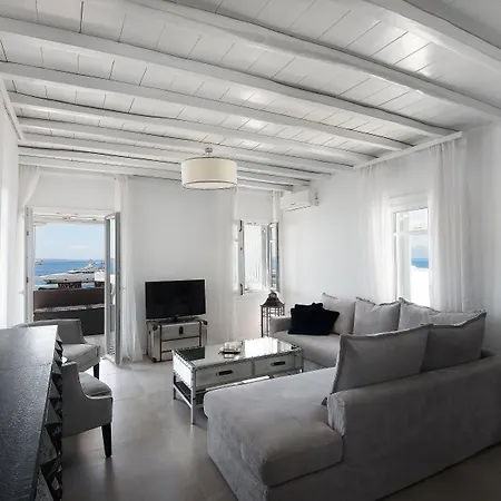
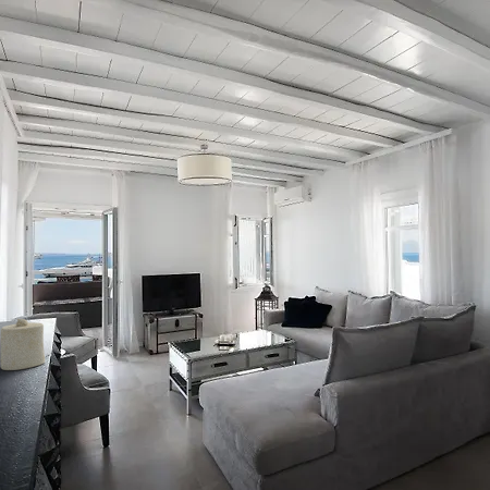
+ candle [0,318,46,371]
